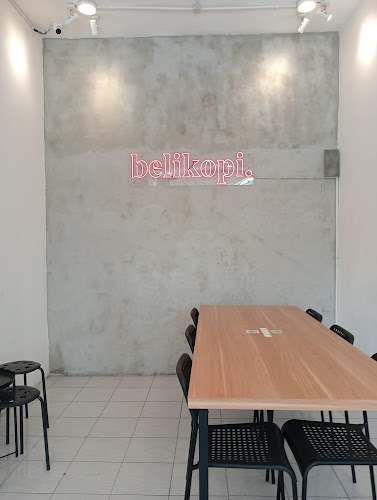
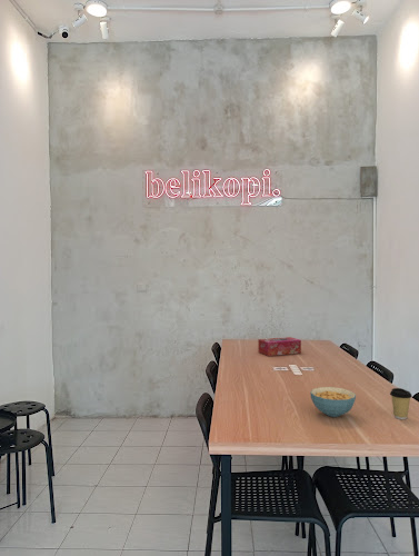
+ coffee cup [389,387,413,420]
+ cereal bowl [309,386,357,418]
+ tissue box [257,336,302,357]
